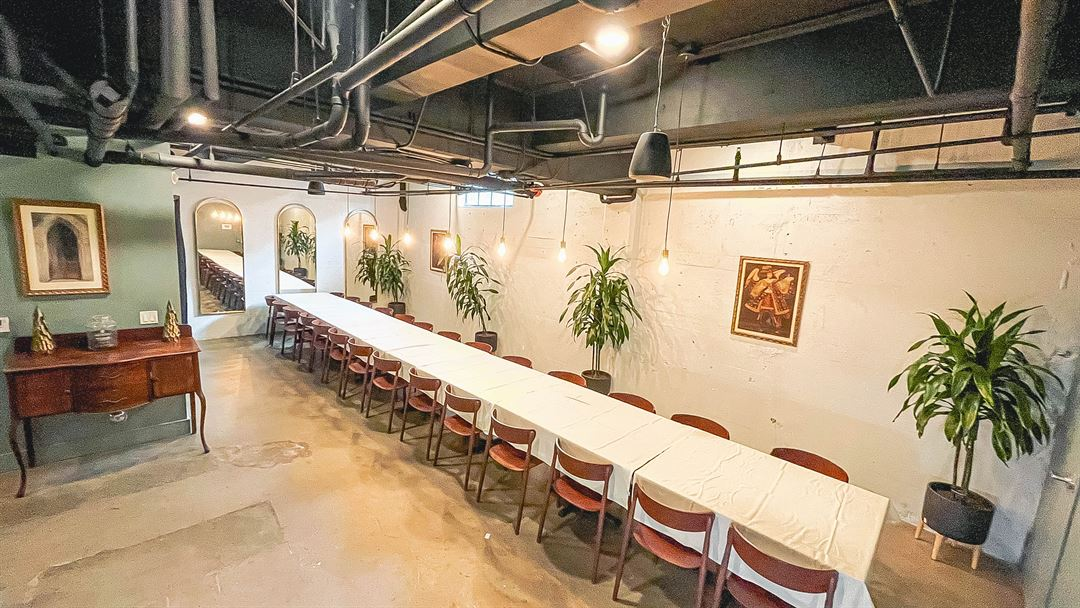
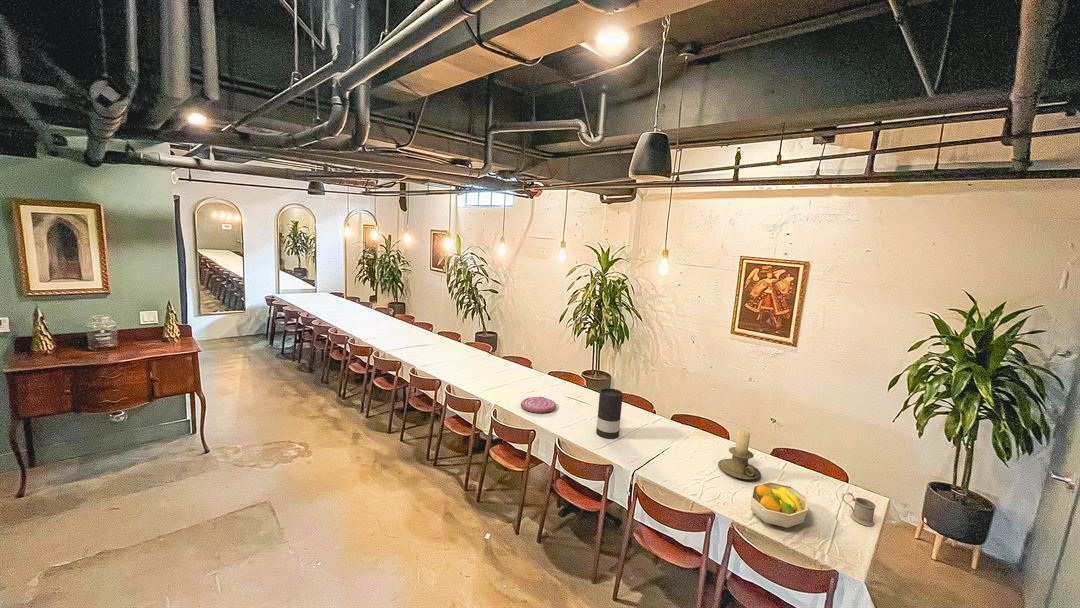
+ mug [841,491,877,527]
+ fruit bowl [750,481,809,529]
+ candle holder [717,429,761,480]
+ plate [520,396,557,414]
+ vase [595,387,624,440]
